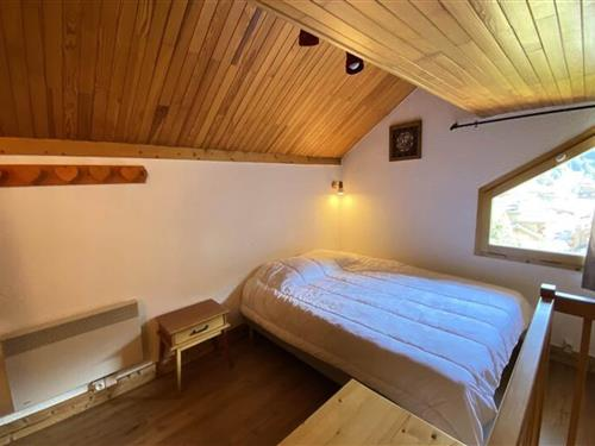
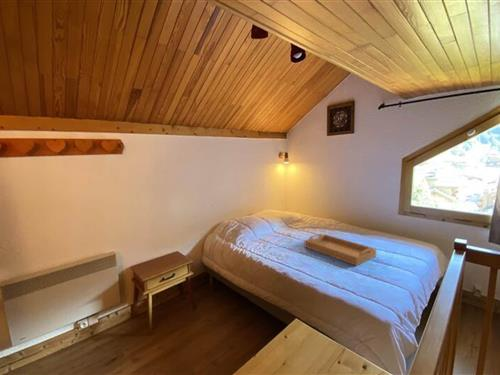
+ serving tray [304,233,377,267]
